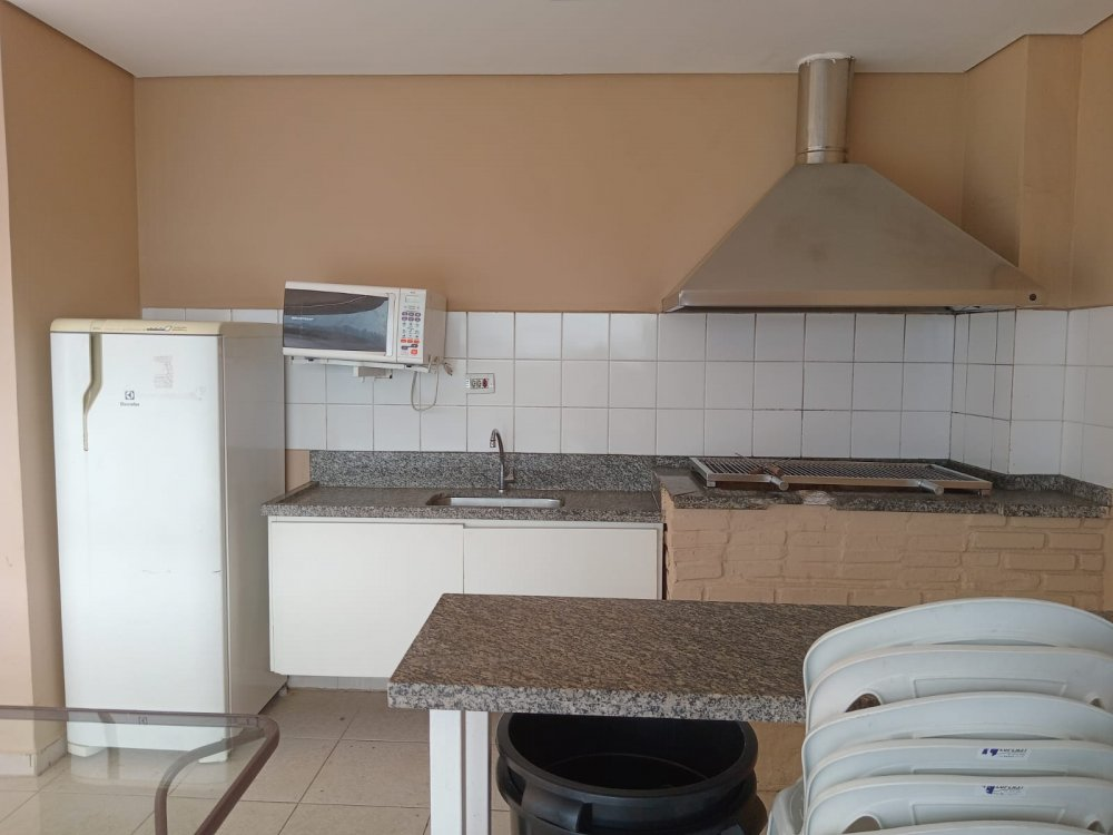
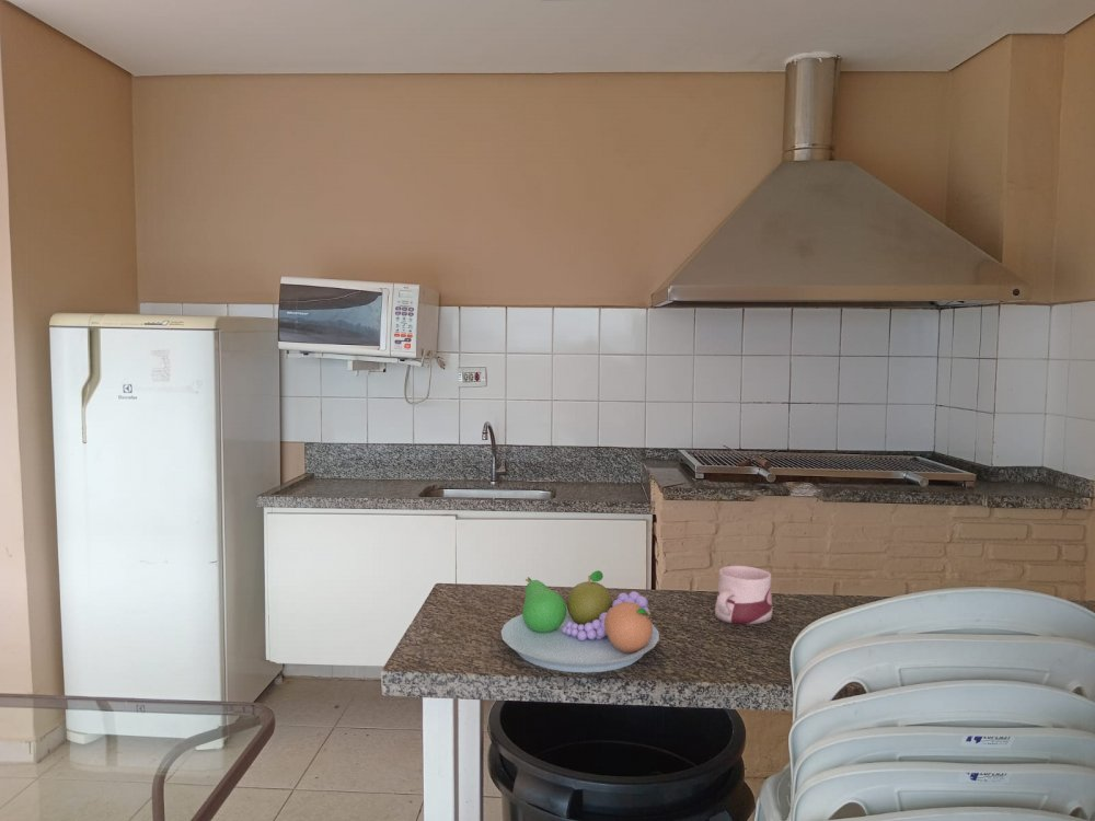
+ mug [714,565,774,626]
+ fruit bowl [500,569,660,673]
